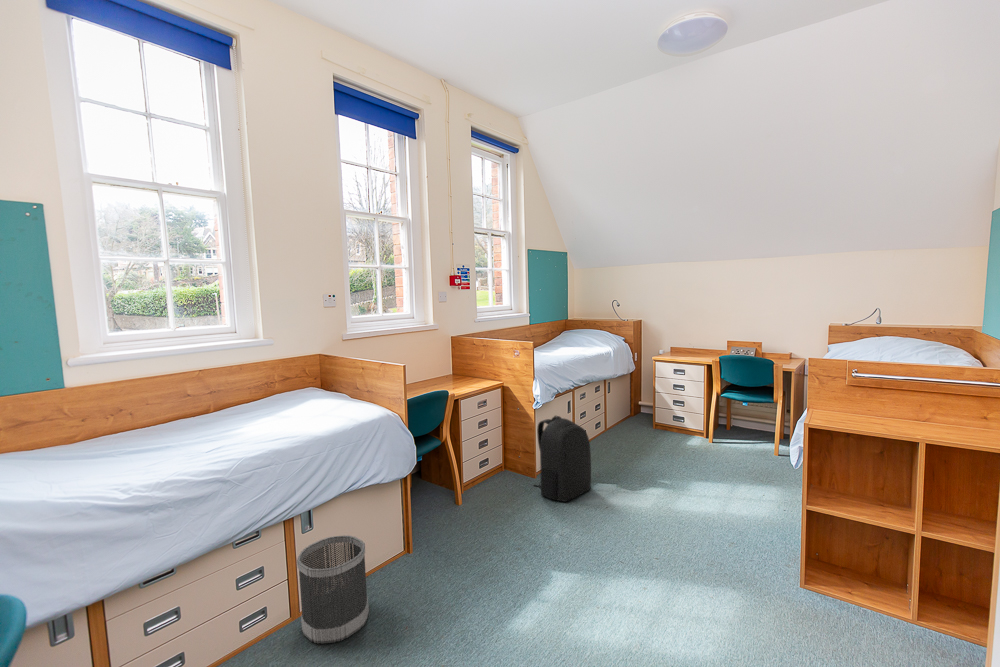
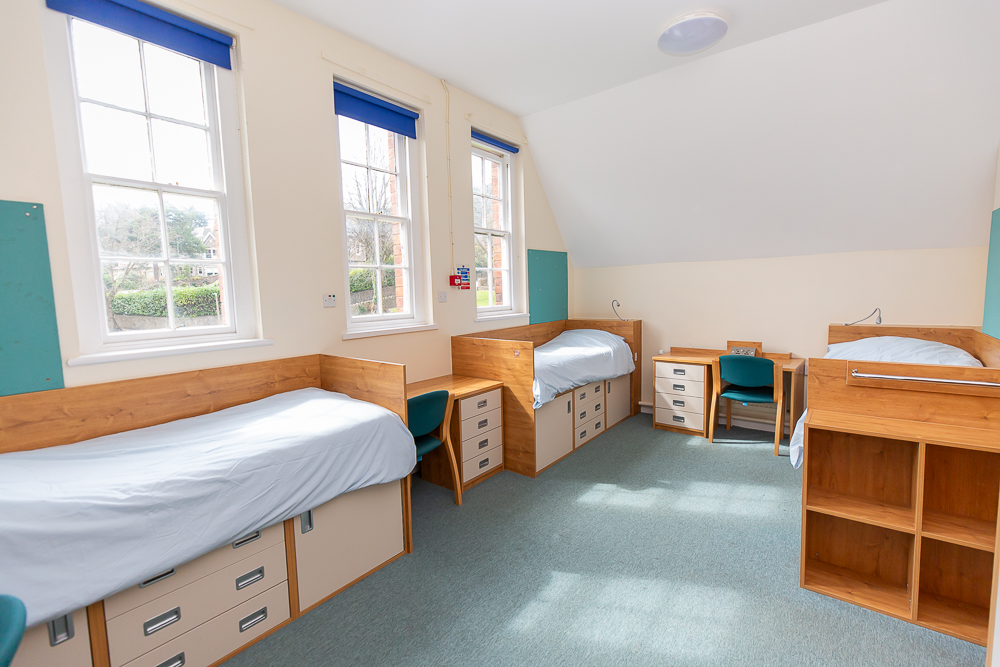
- backpack [532,414,592,503]
- wastebasket [296,534,370,645]
